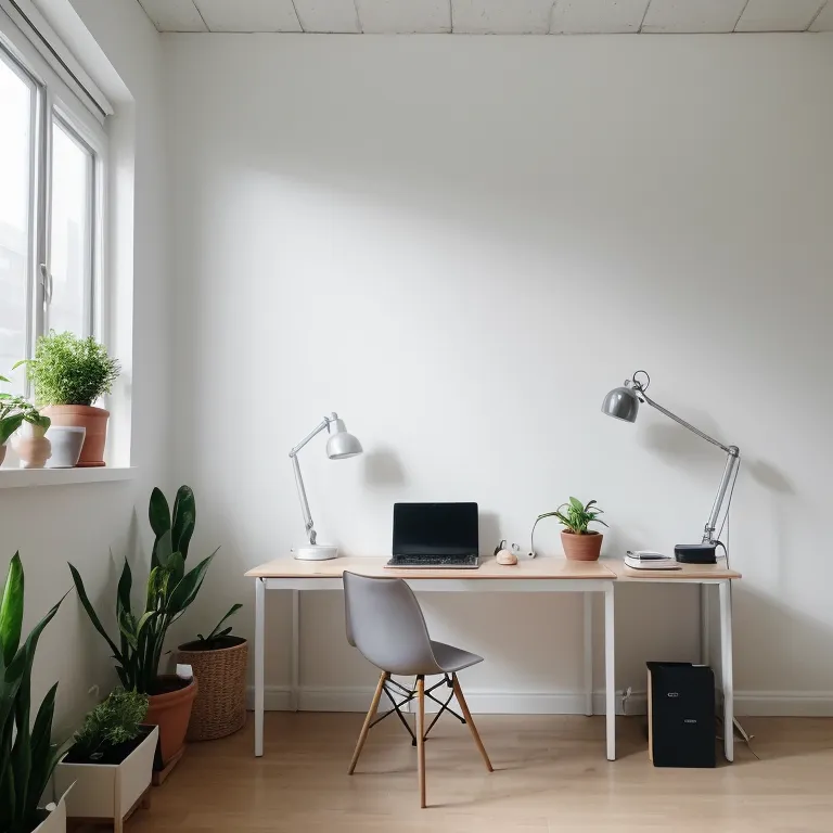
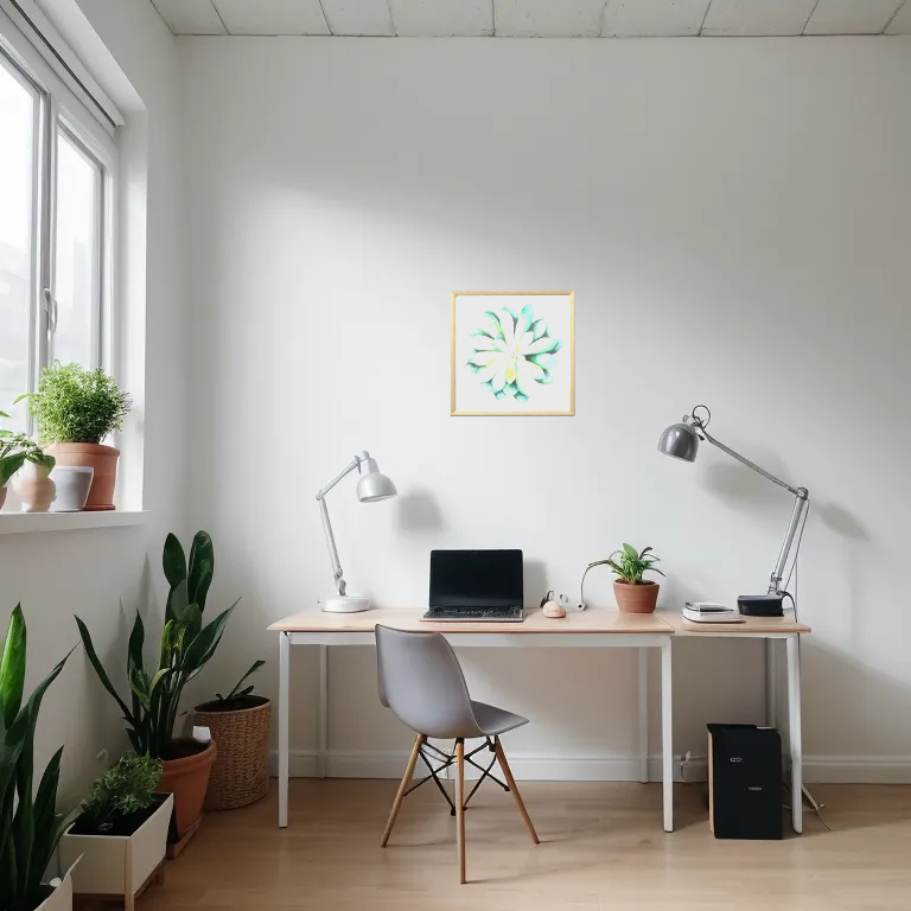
+ wall art [448,289,576,418]
